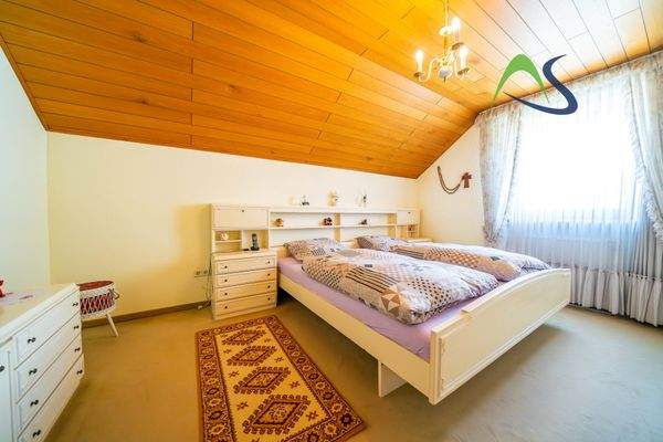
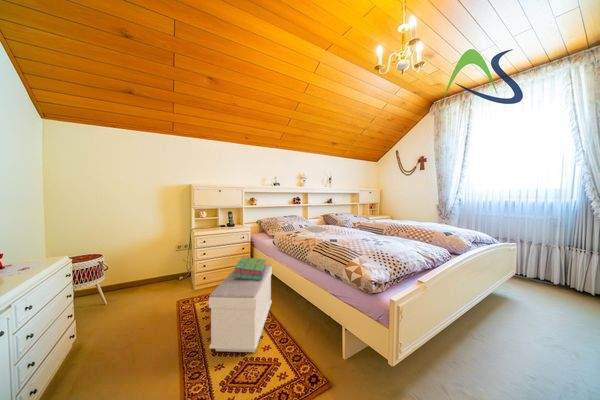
+ bench [208,265,273,353]
+ stack of books [232,256,267,280]
